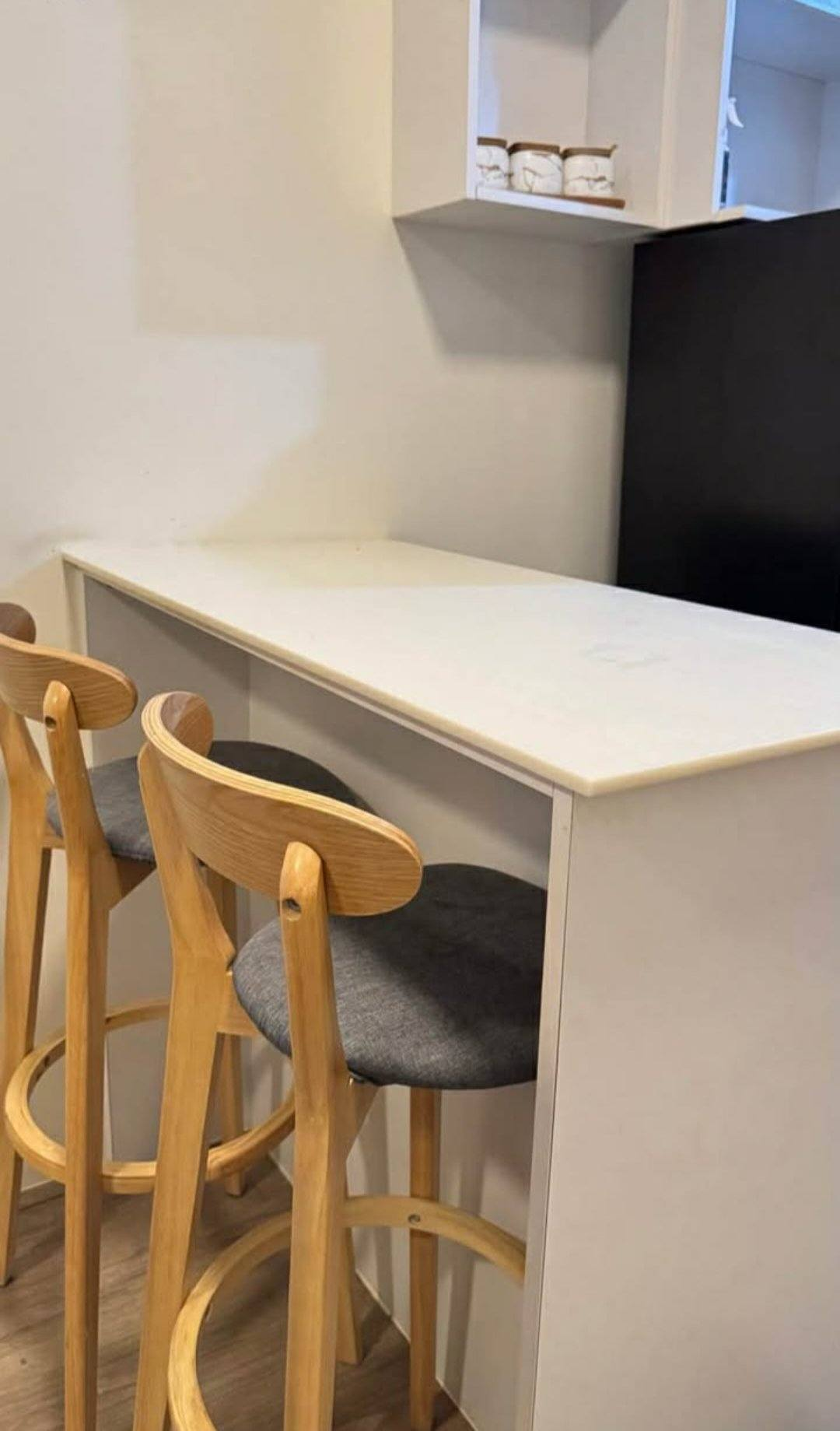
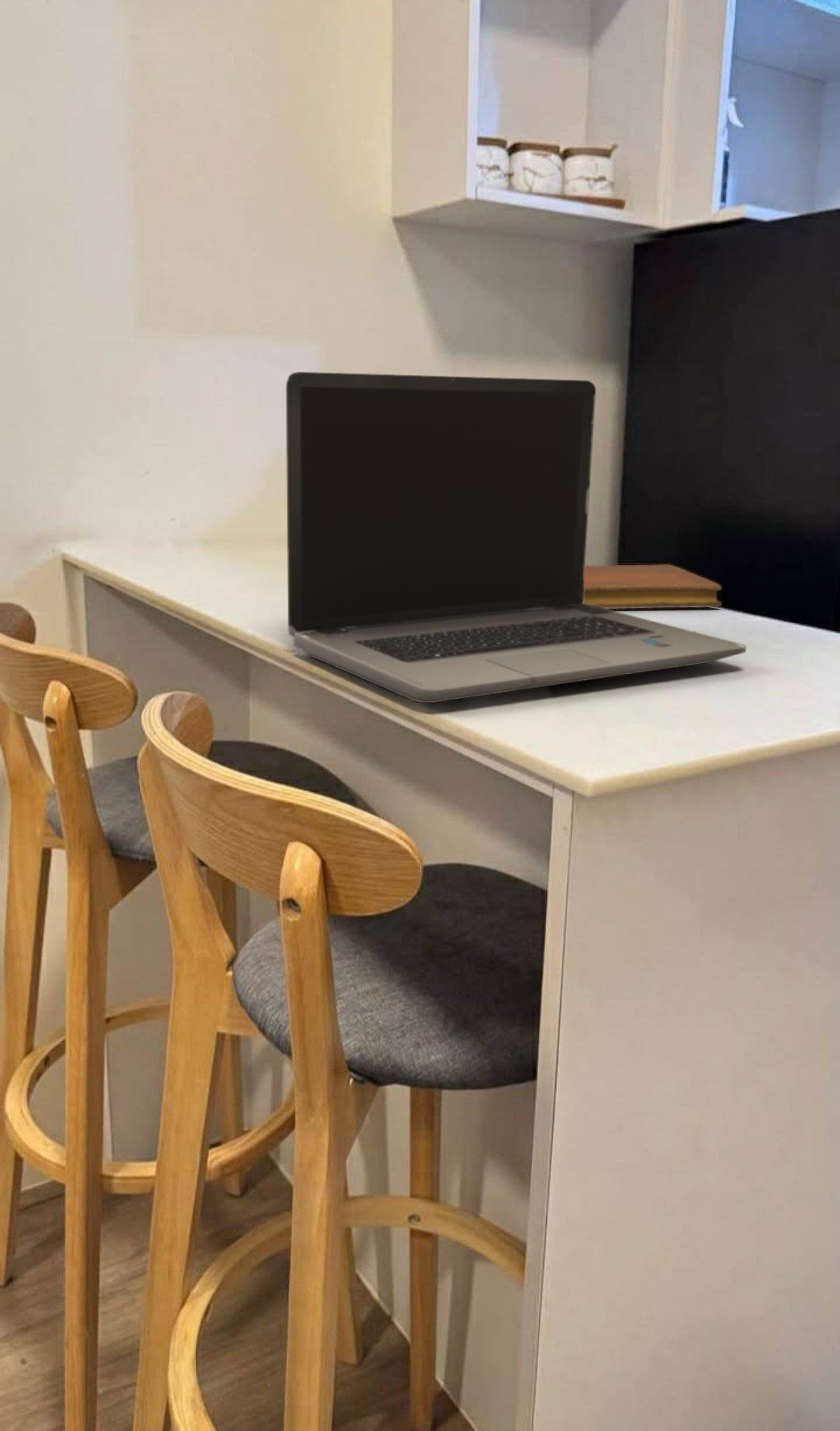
+ notebook [583,563,723,610]
+ laptop computer [285,371,747,703]
